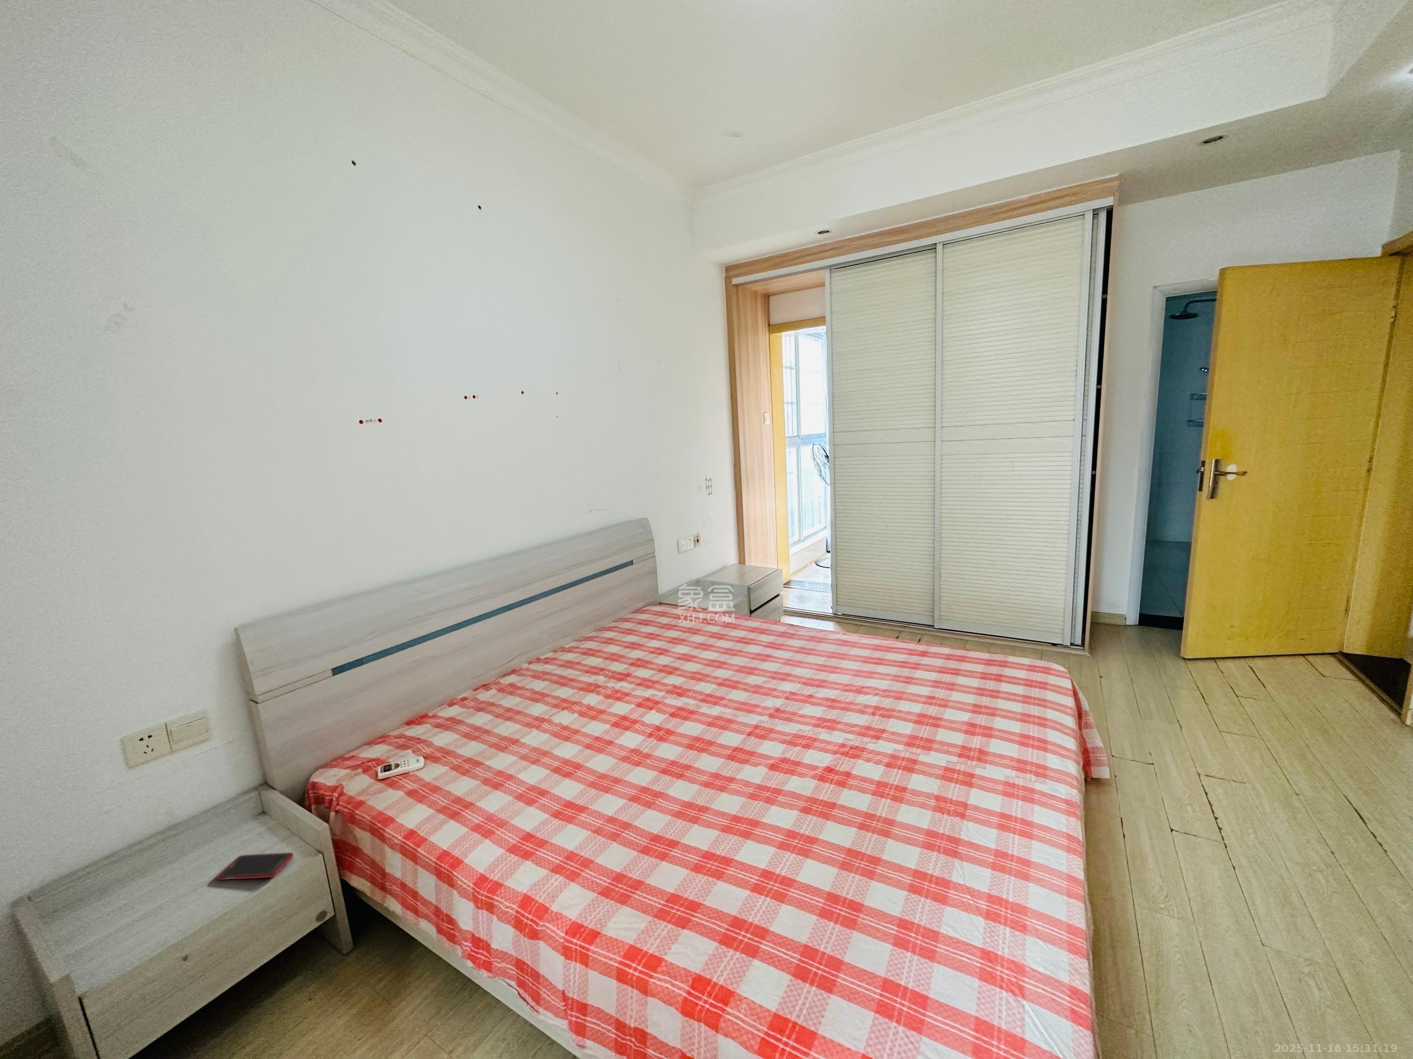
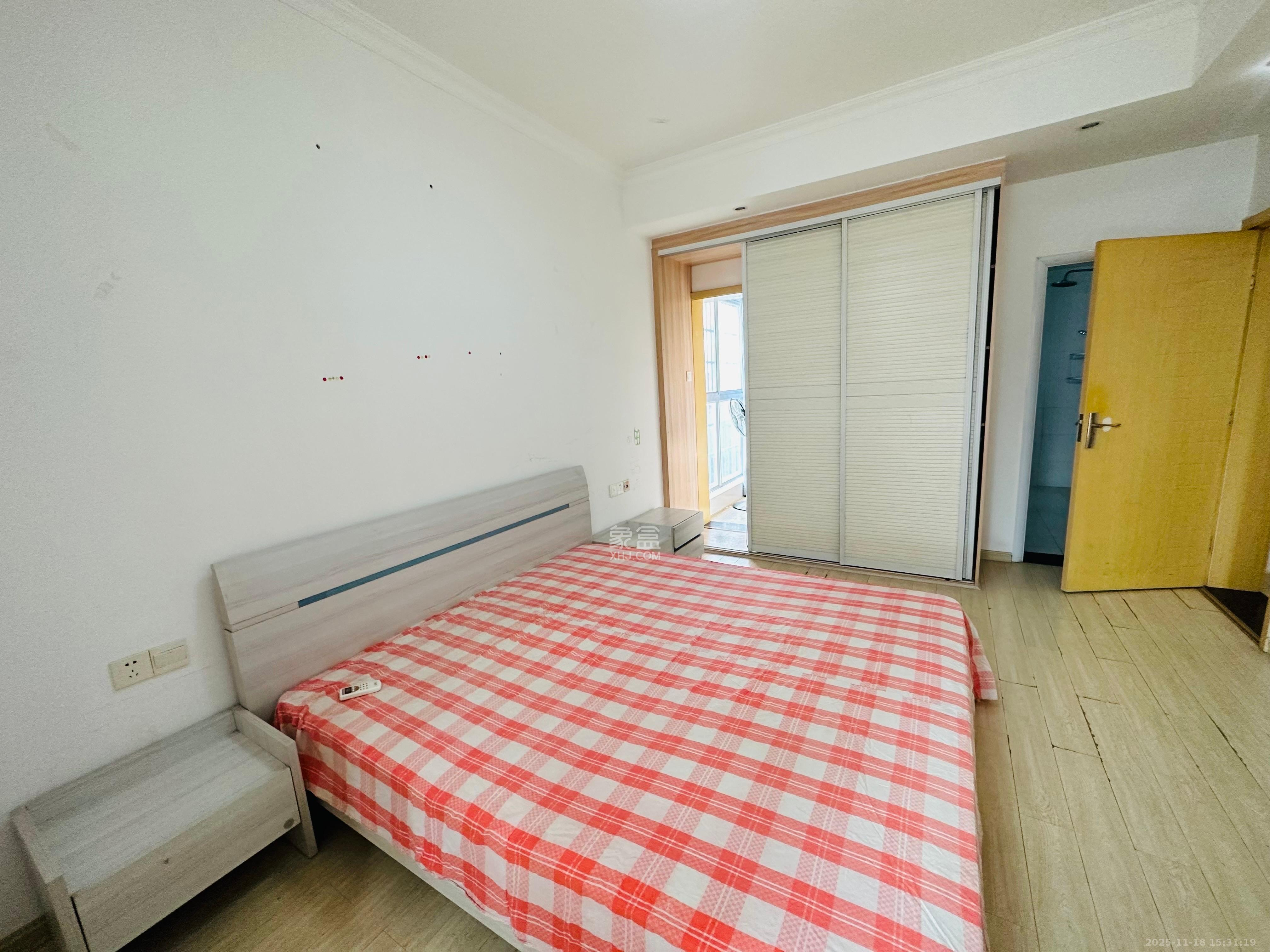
- cell phone [217,852,294,880]
